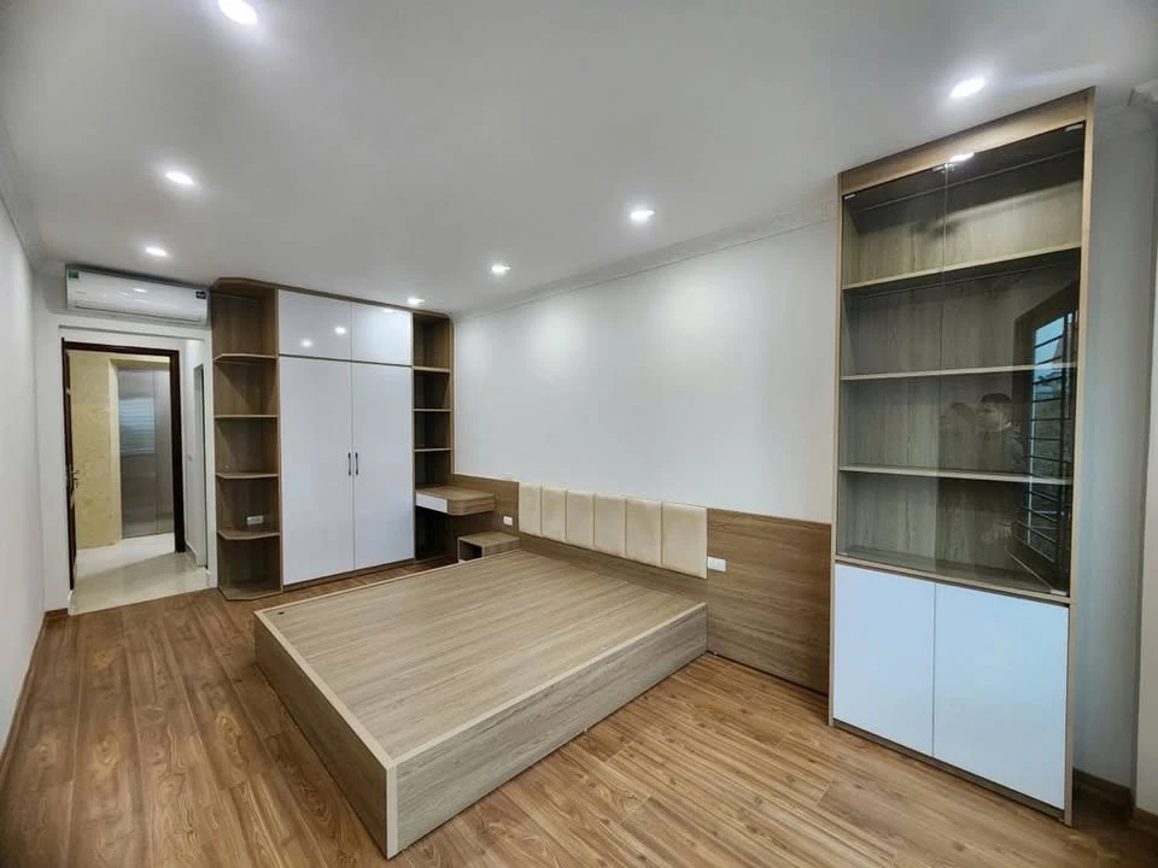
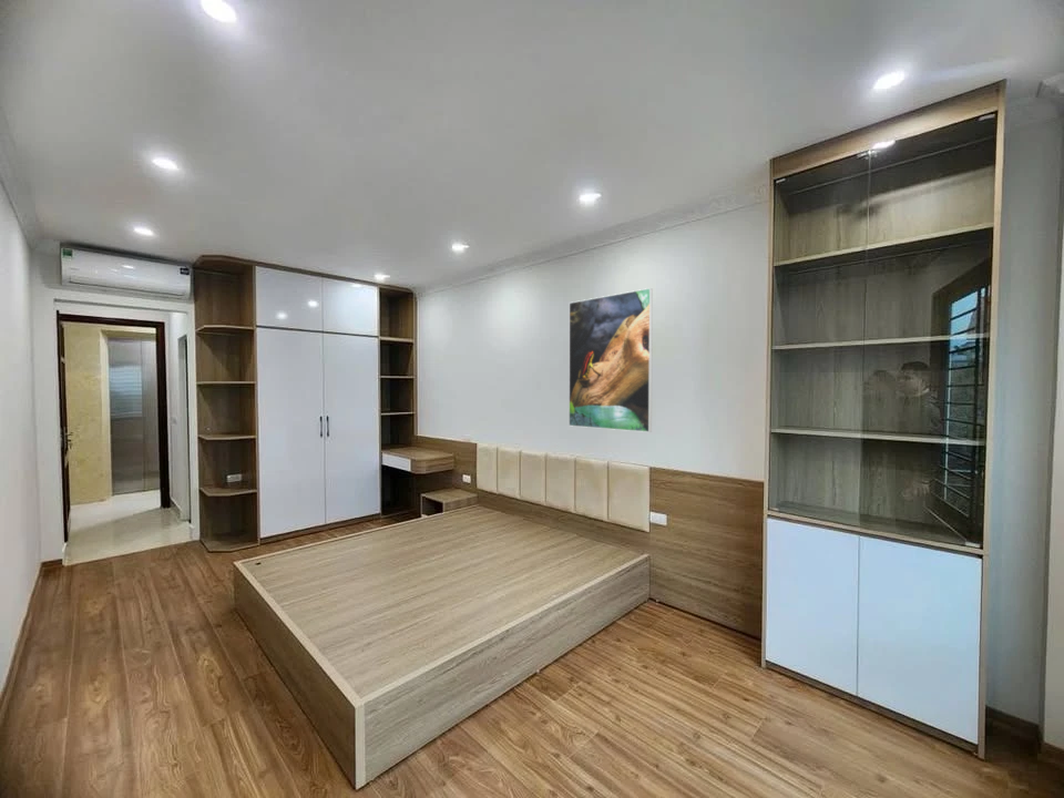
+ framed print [567,287,654,433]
